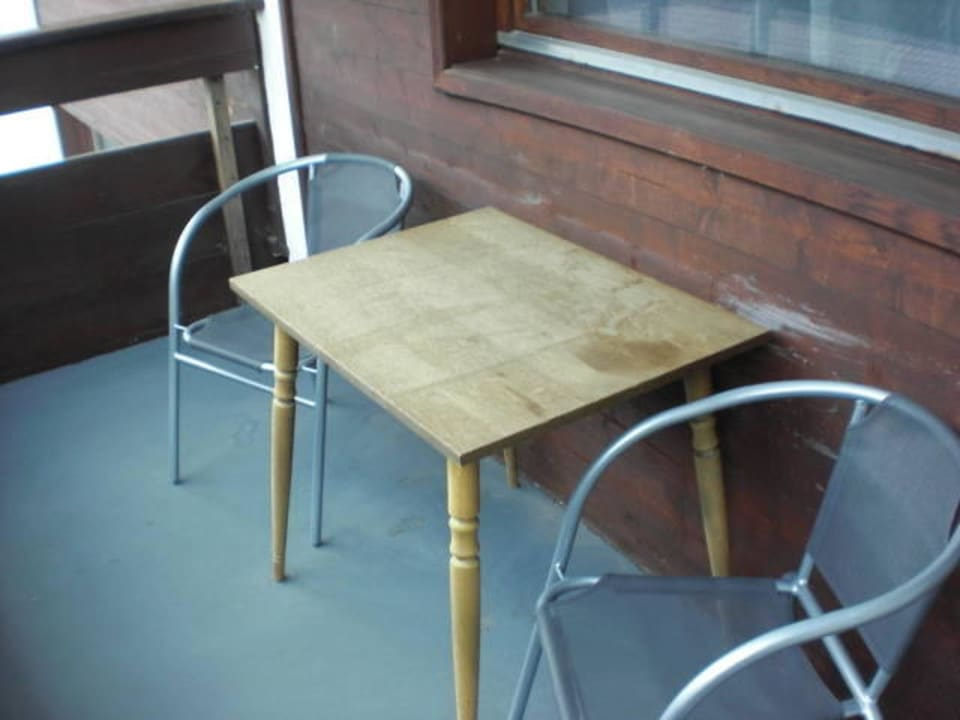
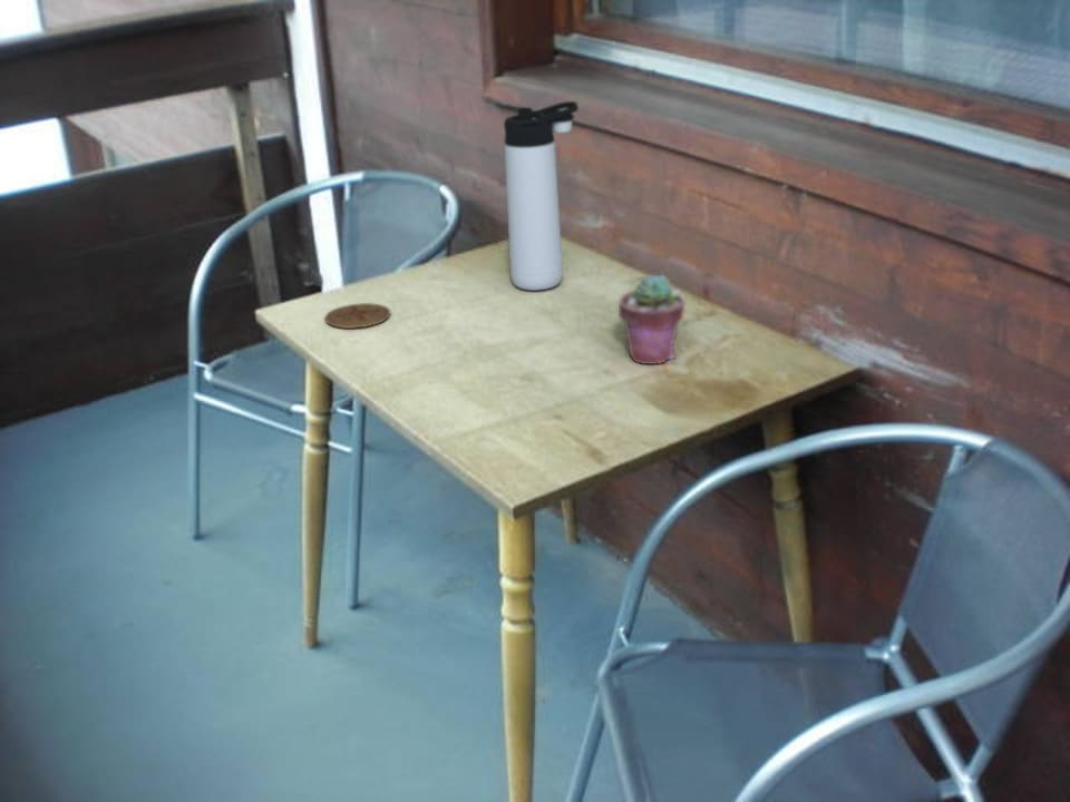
+ thermos bottle [503,100,580,292]
+ coaster [324,302,391,330]
+ potted succulent [617,274,685,365]
